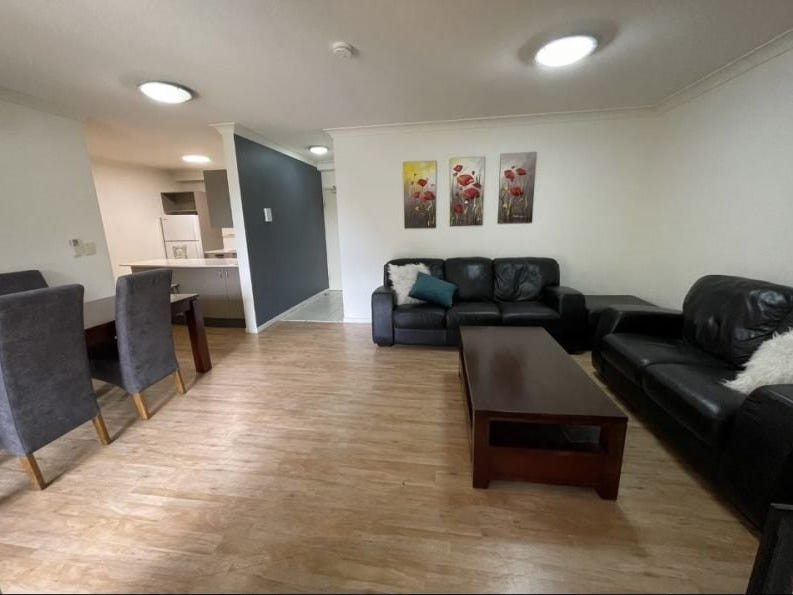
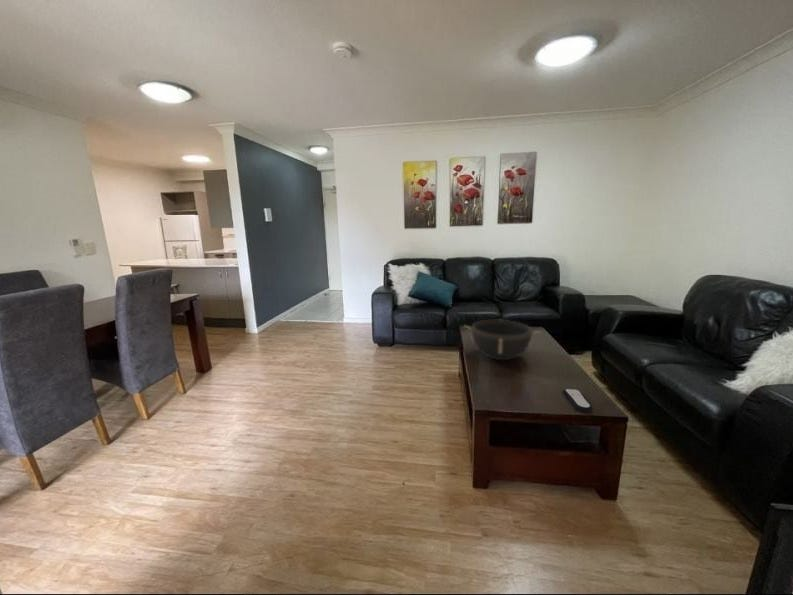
+ bowl [463,318,541,361]
+ remote control [562,388,594,413]
